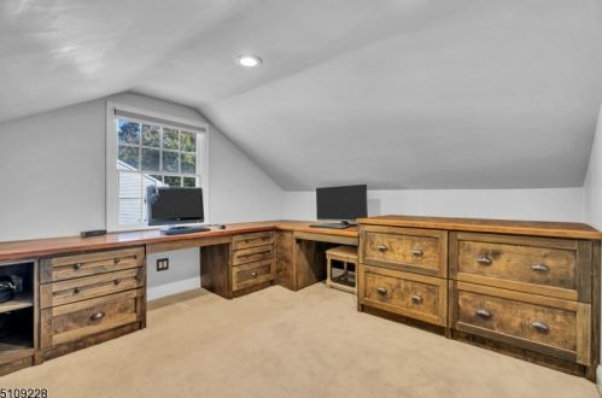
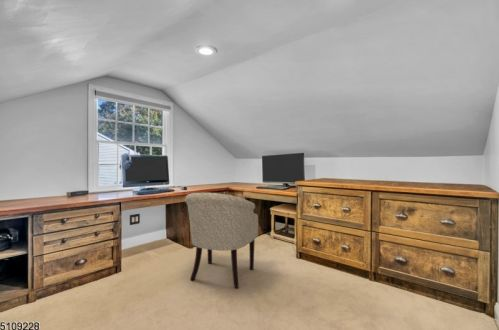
+ chair [184,191,259,289]
